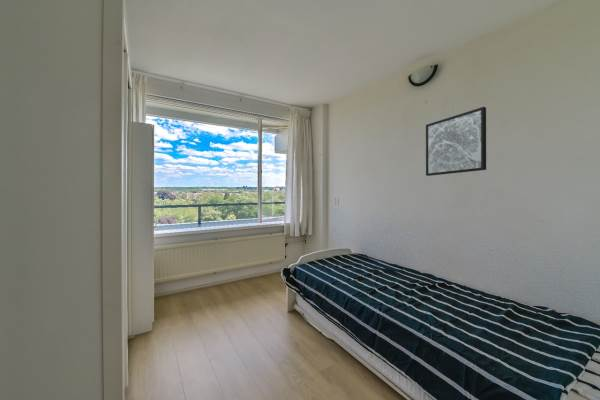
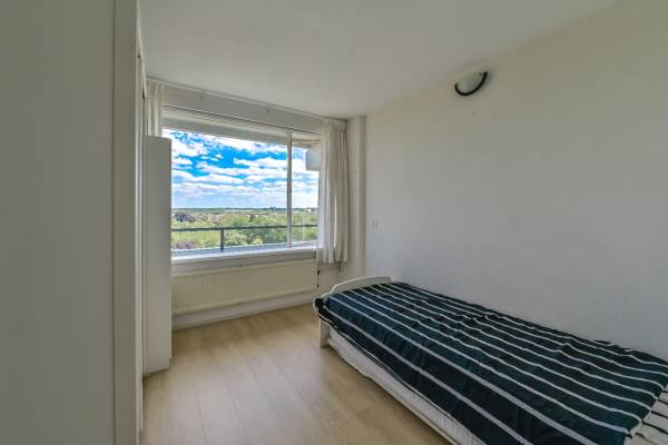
- wall art [425,106,487,177]
